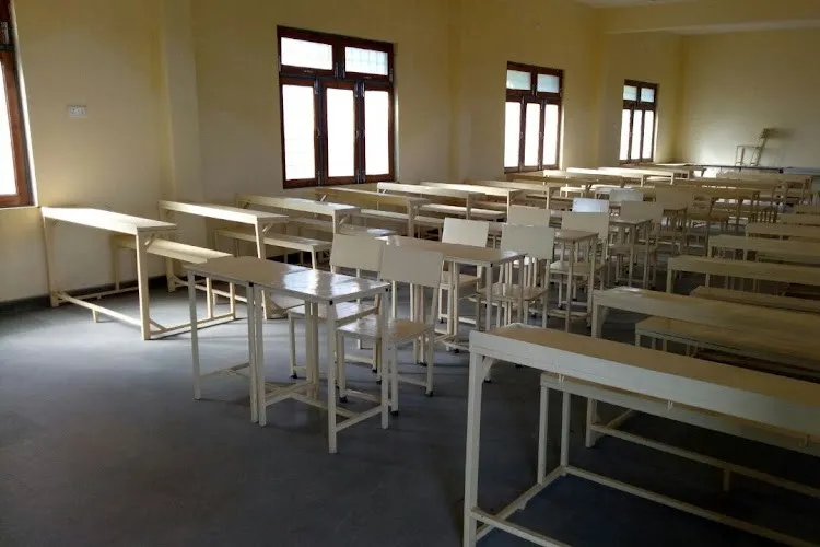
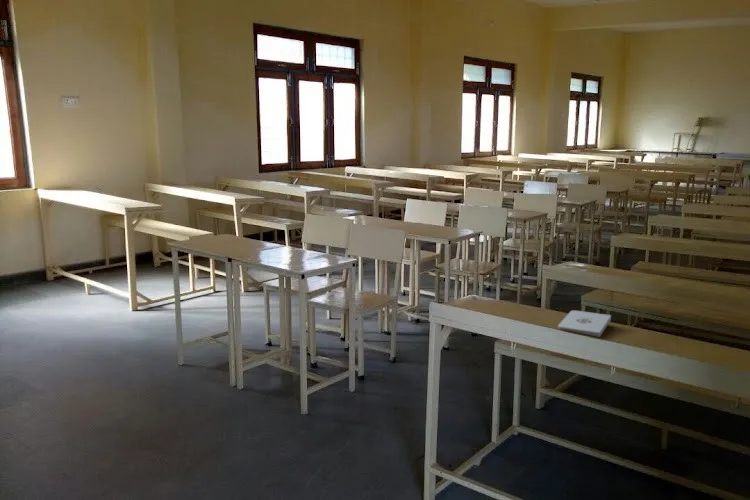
+ notepad [557,309,612,338]
